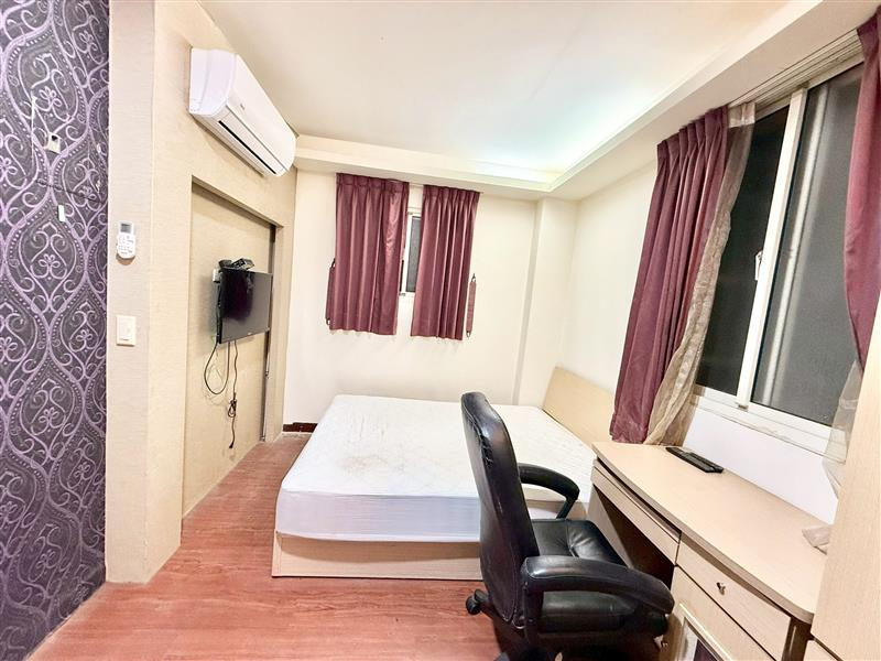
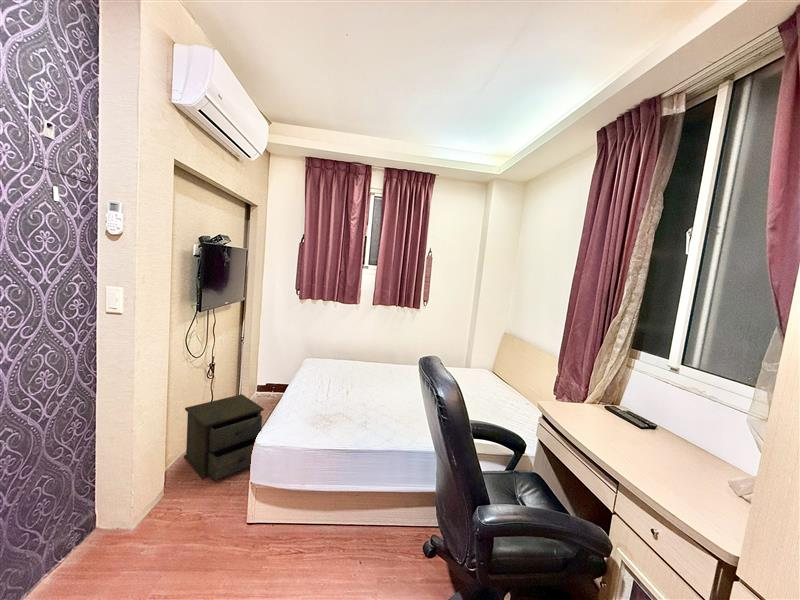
+ nightstand [183,393,265,481]
